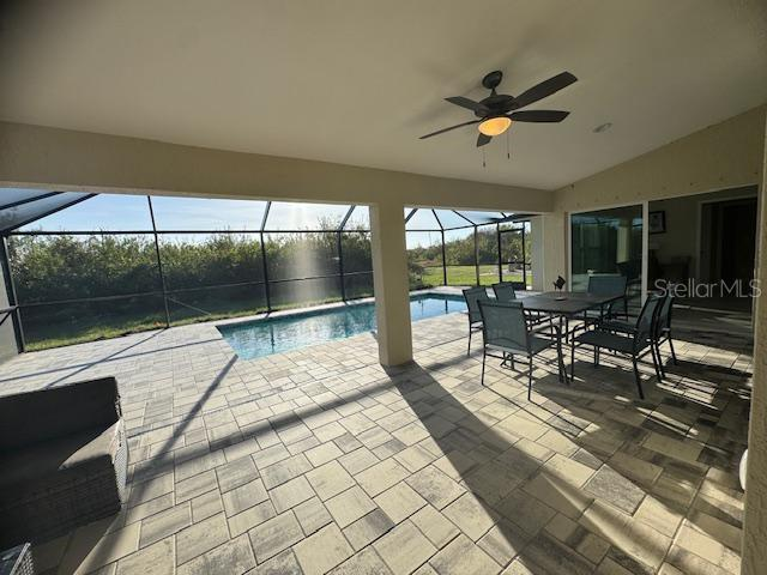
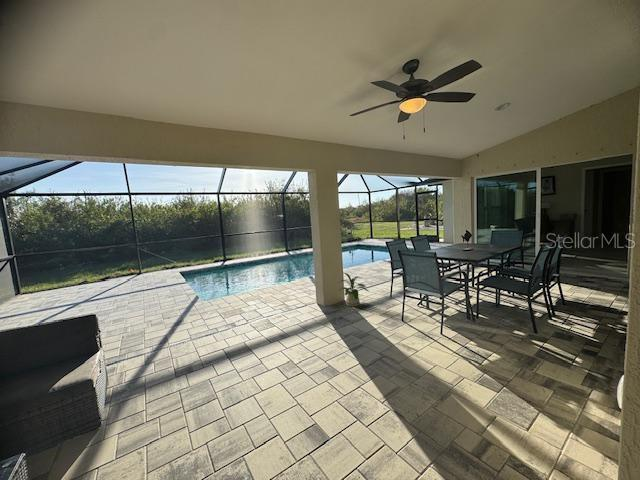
+ house plant [338,272,370,307]
